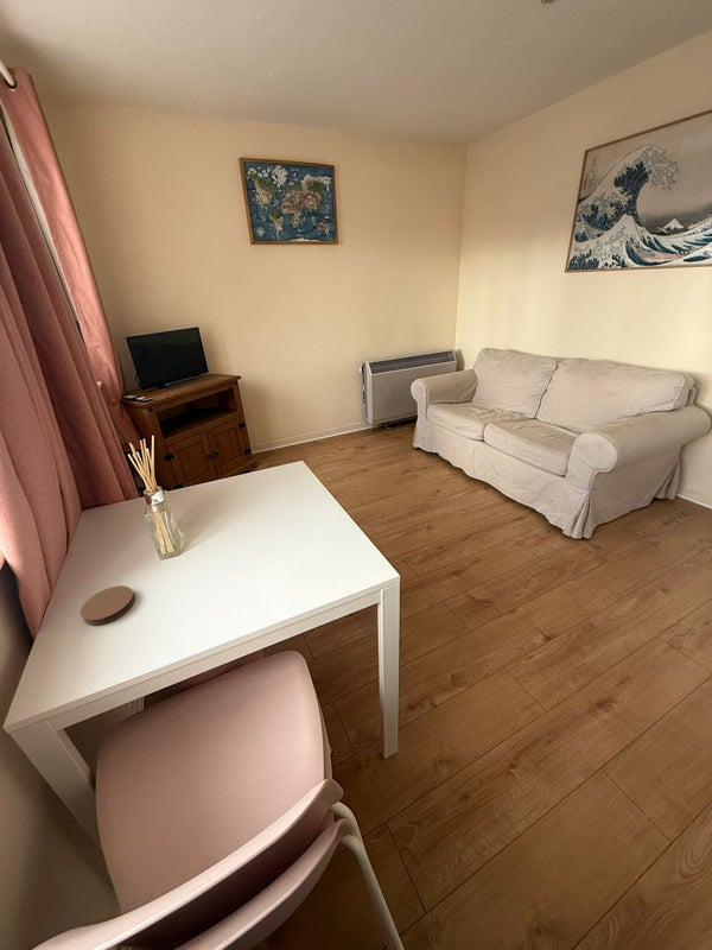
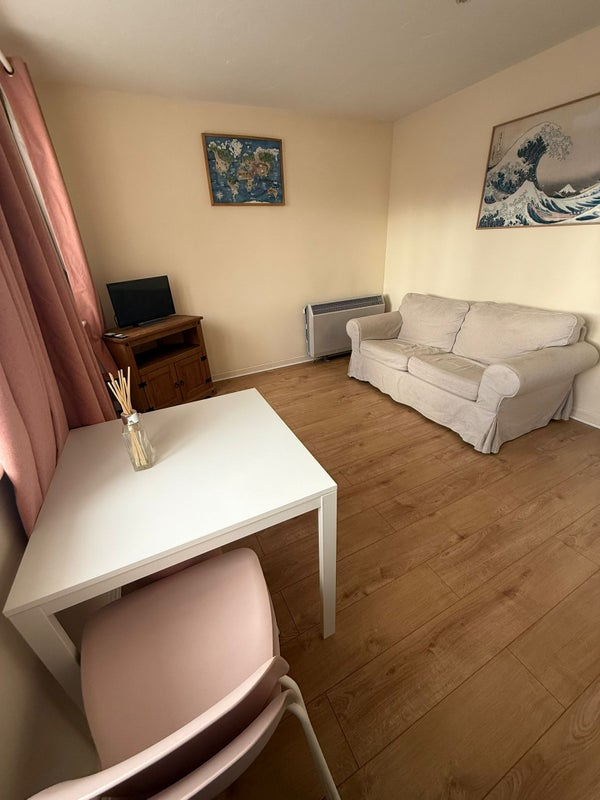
- coaster [80,584,135,626]
